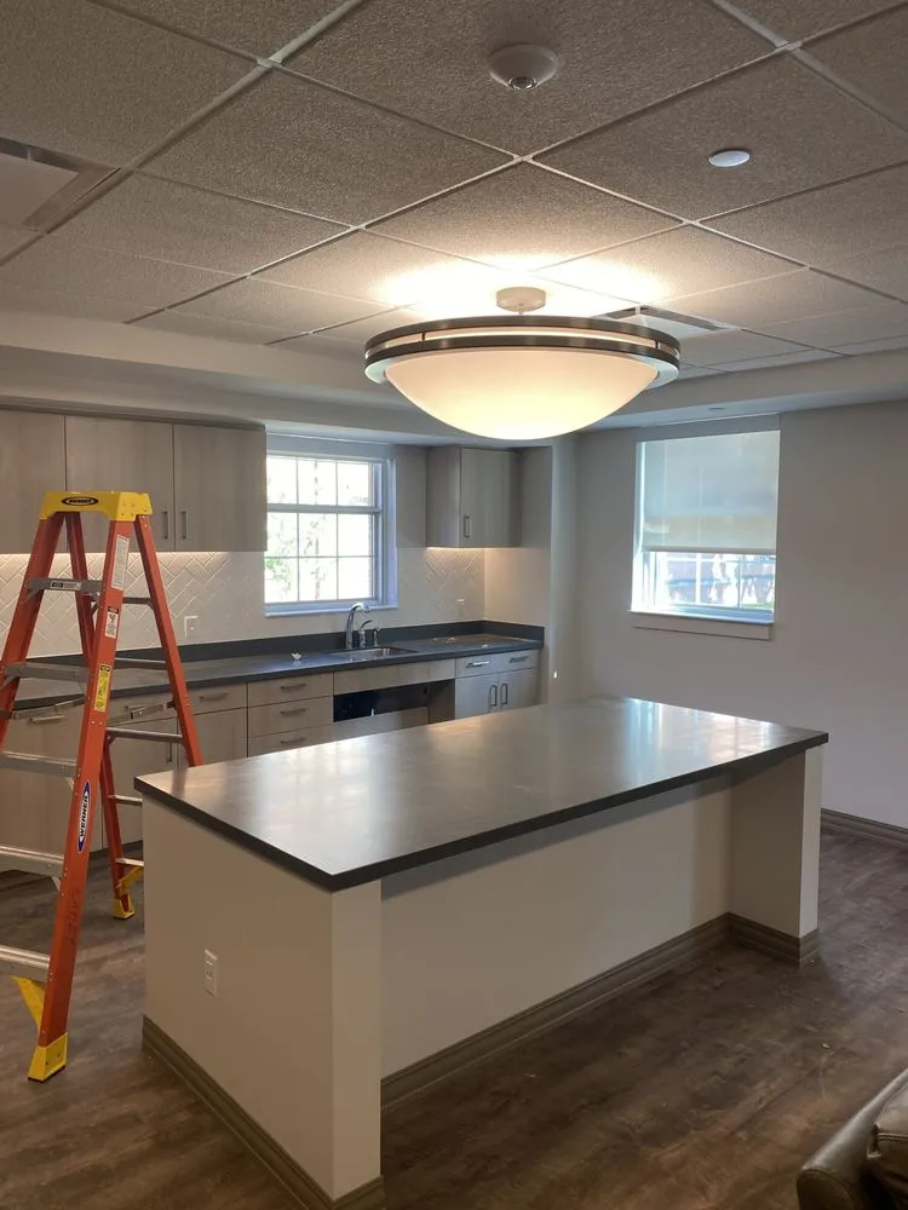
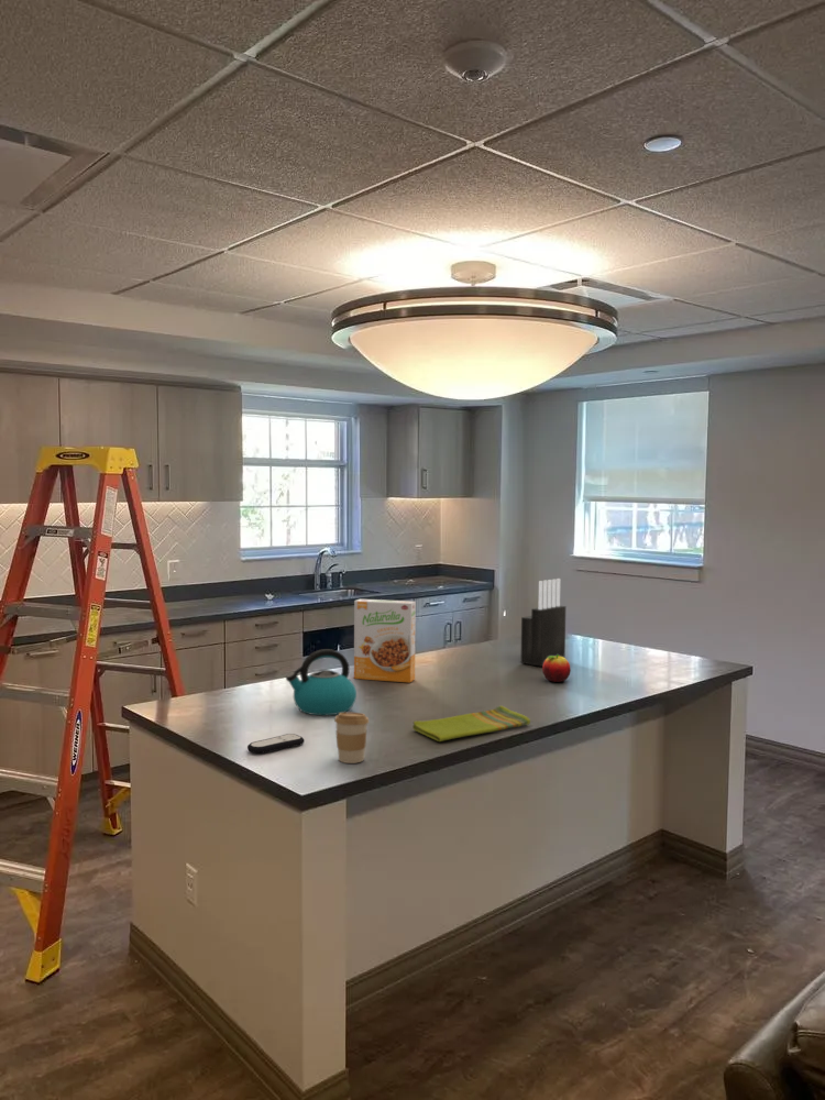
+ kettle [285,648,358,716]
+ dish towel [411,705,531,743]
+ fruit [541,654,572,683]
+ remote control [246,733,305,755]
+ cereal box [353,598,417,683]
+ coffee cup [333,712,370,765]
+ knife block [519,578,566,668]
